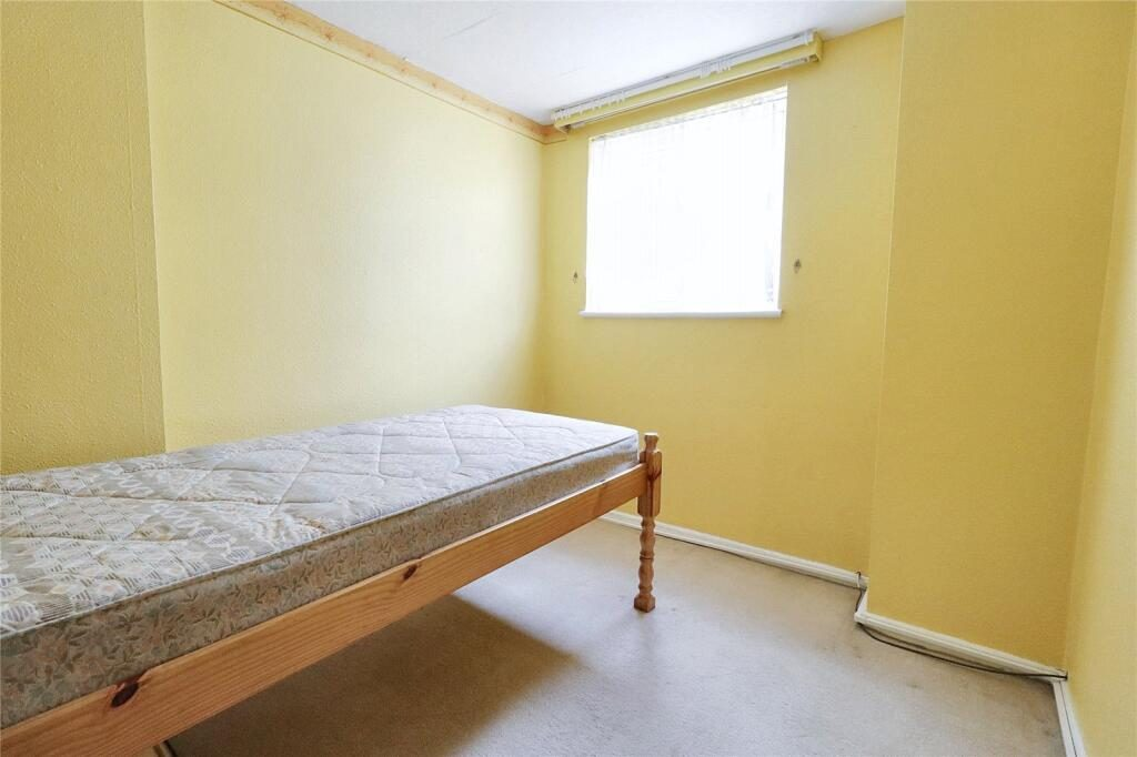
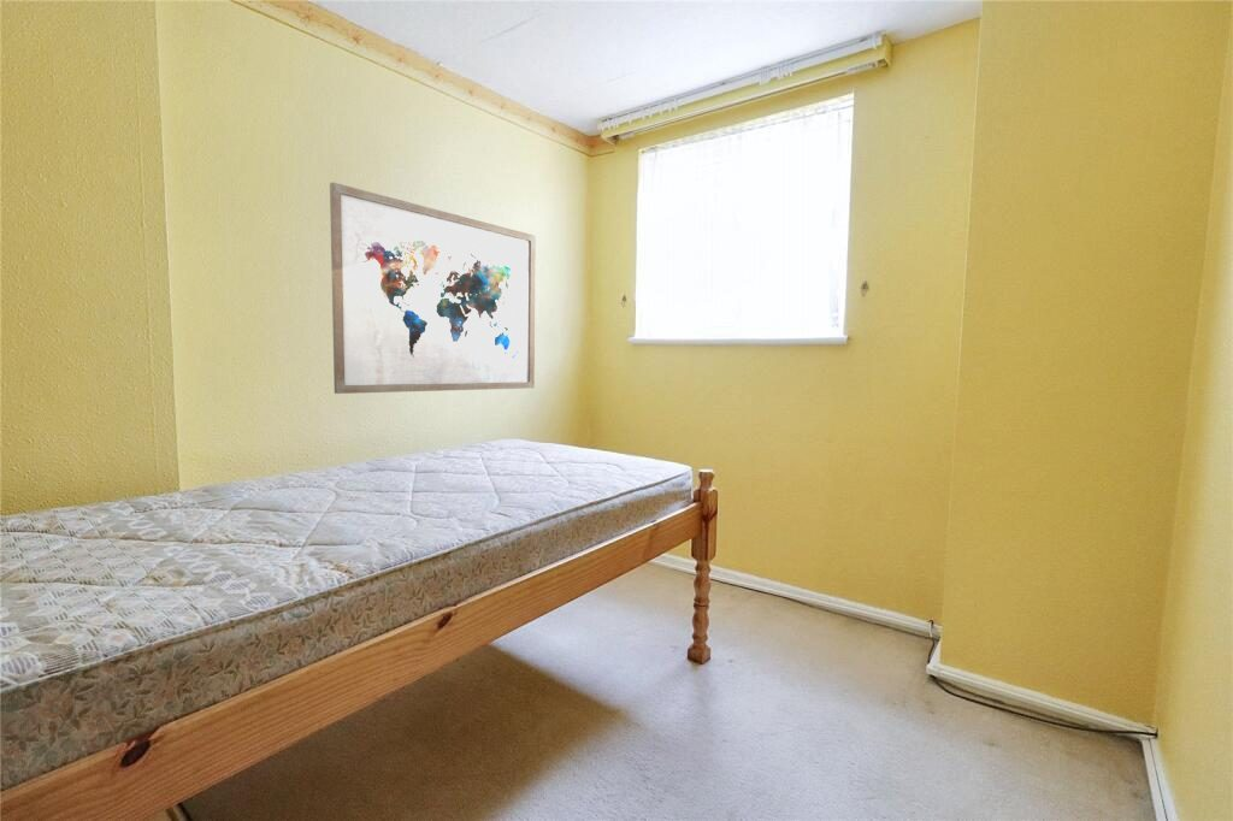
+ wall art [329,181,537,395]
